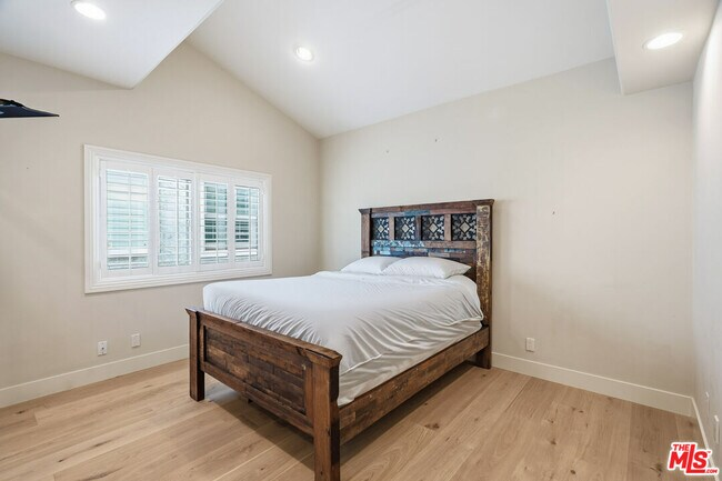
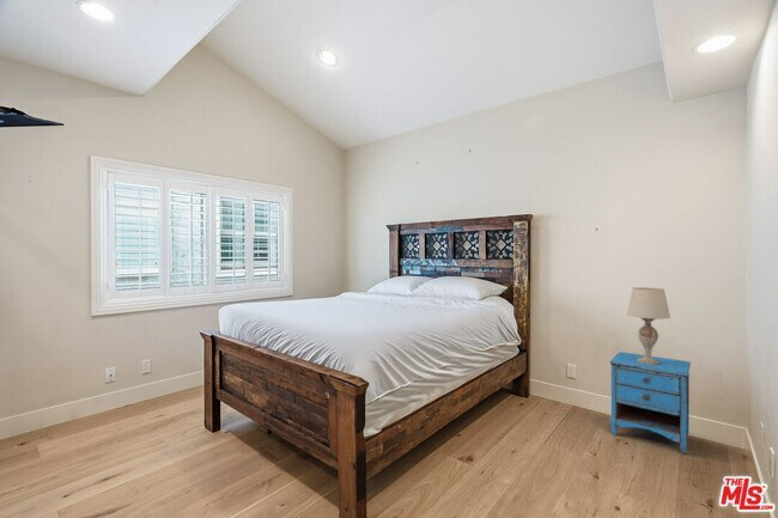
+ nightstand [609,351,692,455]
+ table lamp [626,286,671,365]
